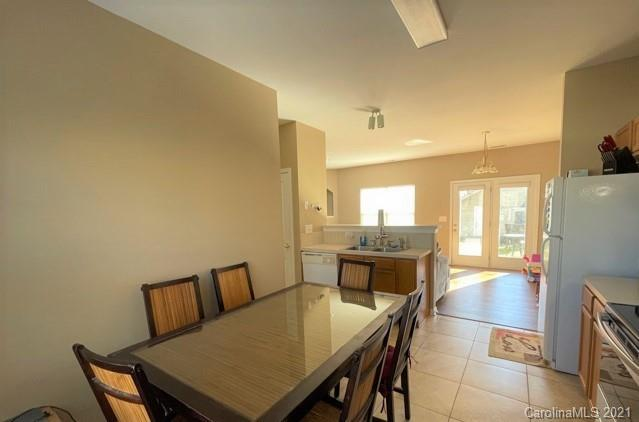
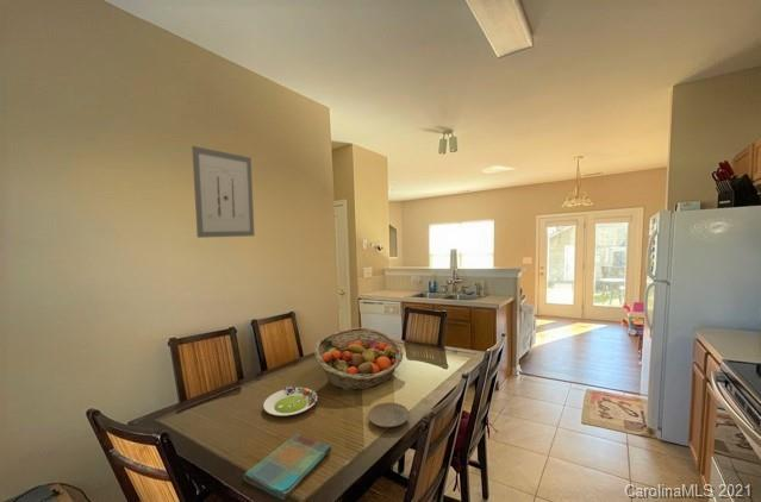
+ fruit basket [313,326,404,391]
+ dish towel [242,433,332,501]
+ wall art [191,145,256,239]
+ salad plate [262,385,318,416]
+ plate [367,402,411,428]
